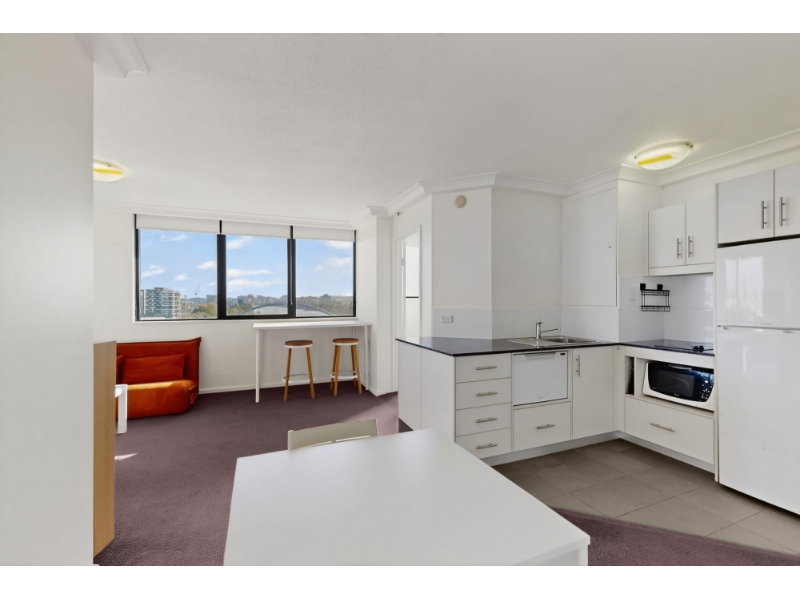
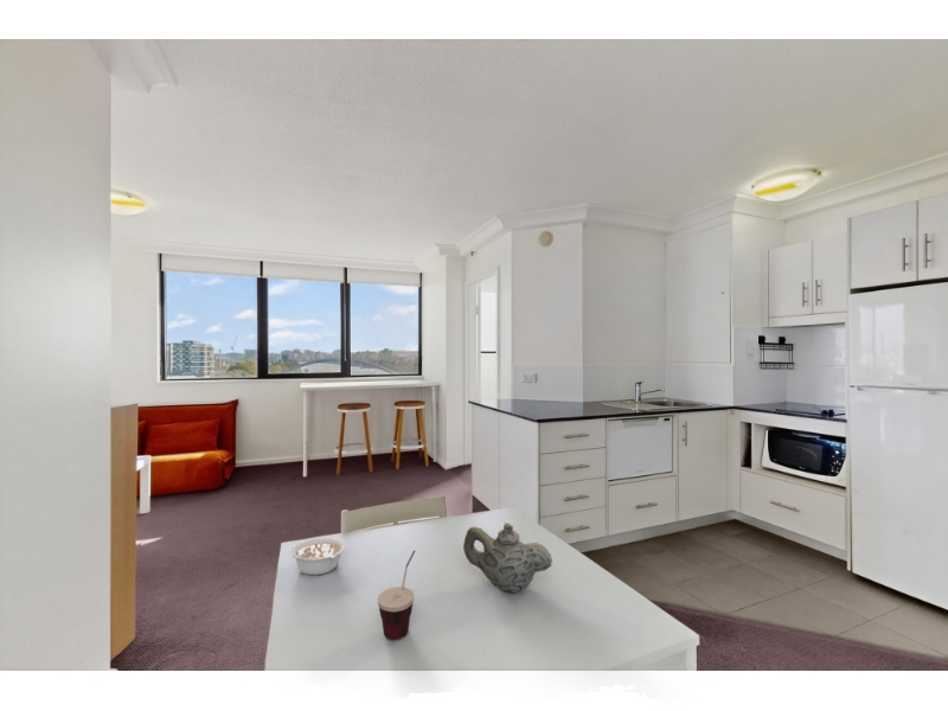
+ teapot [462,521,553,594]
+ cup [377,550,416,641]
+ legume [289,537,347,576]
